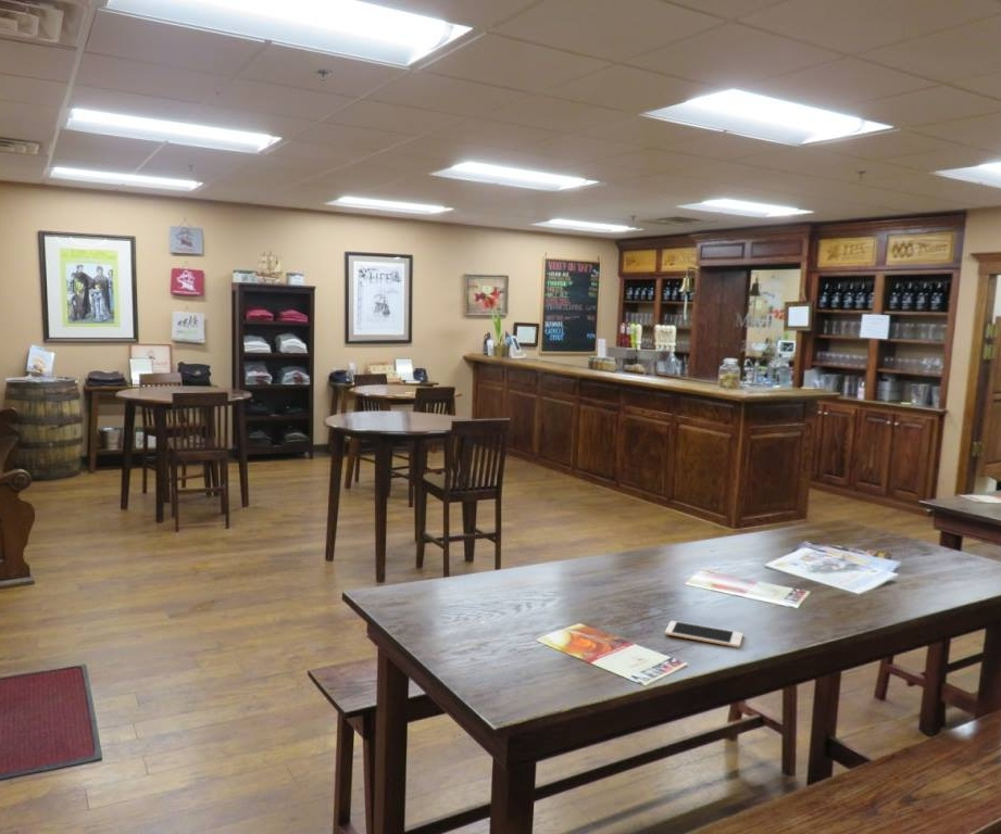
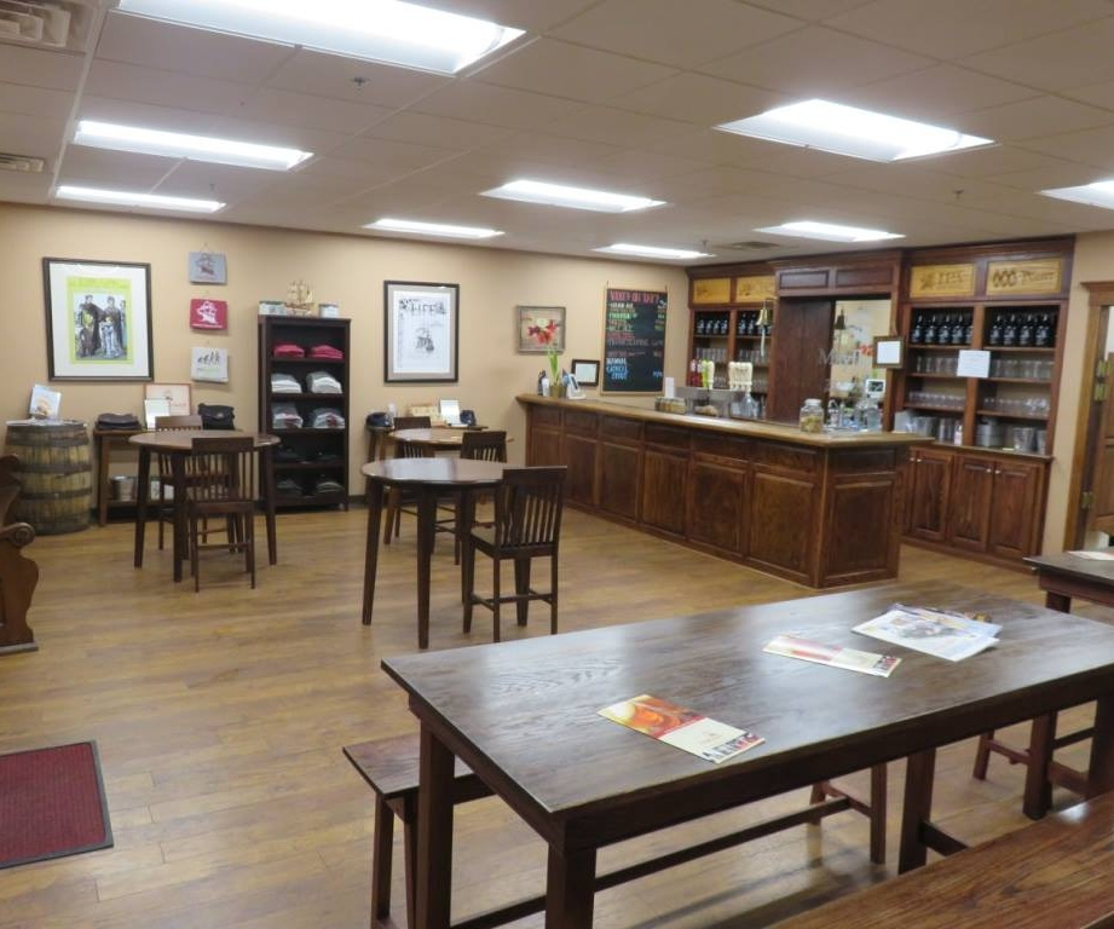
- cell phone [664,620,743,648]
